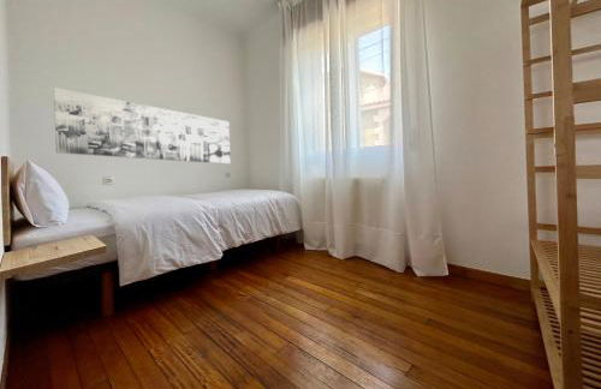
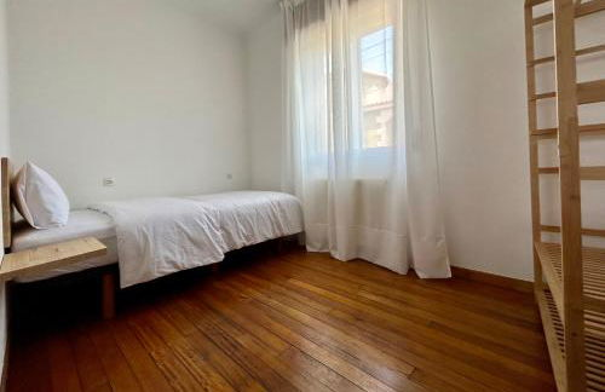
- wall art [53,86,232,164]
